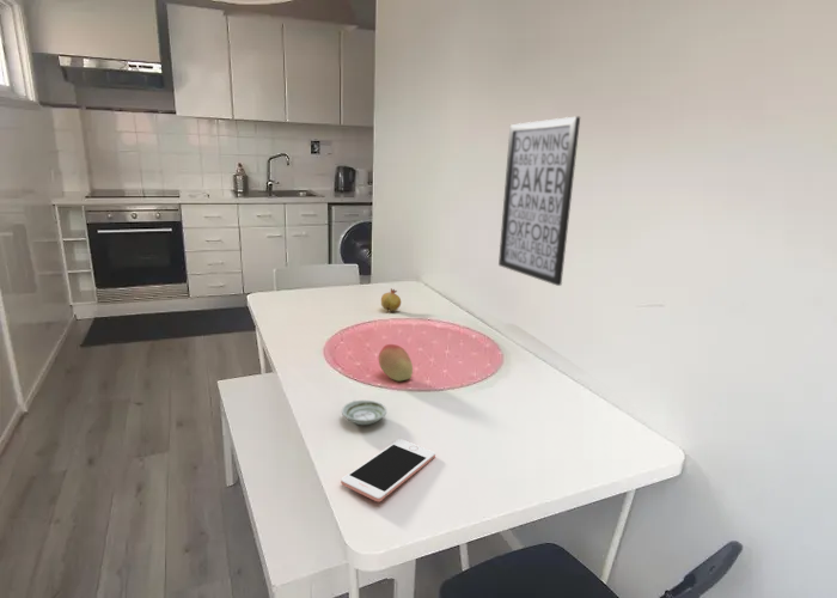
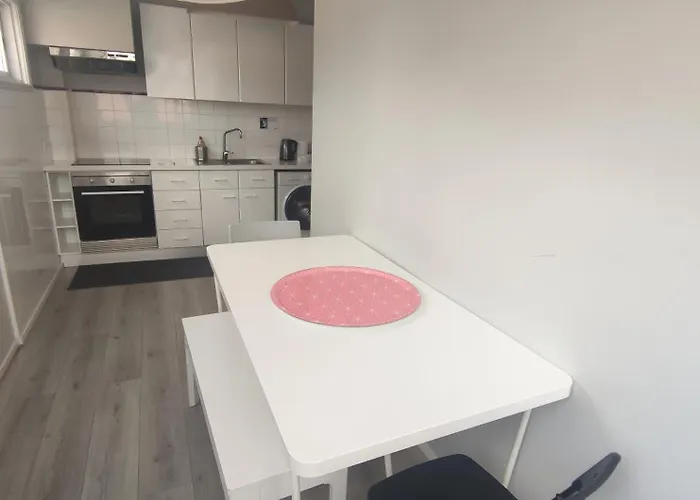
- cell phone [340,438,436,502]
- wall art [497,115,581,287]
- fruit [378,343,414,383]
- fruit [380,287,402,315]
- saucer [341,399,387,426]
